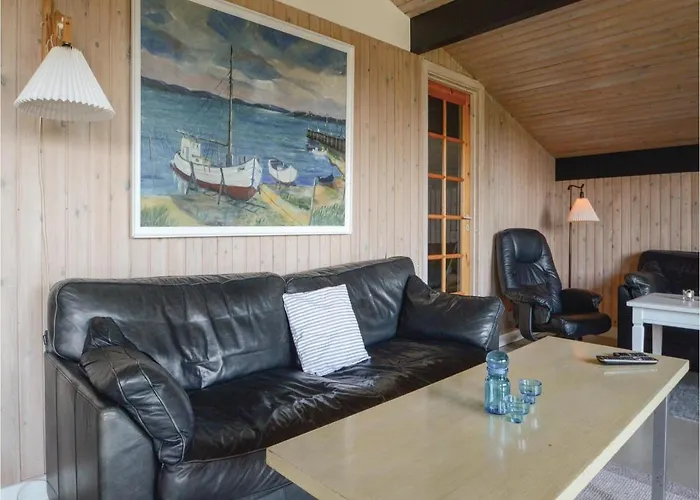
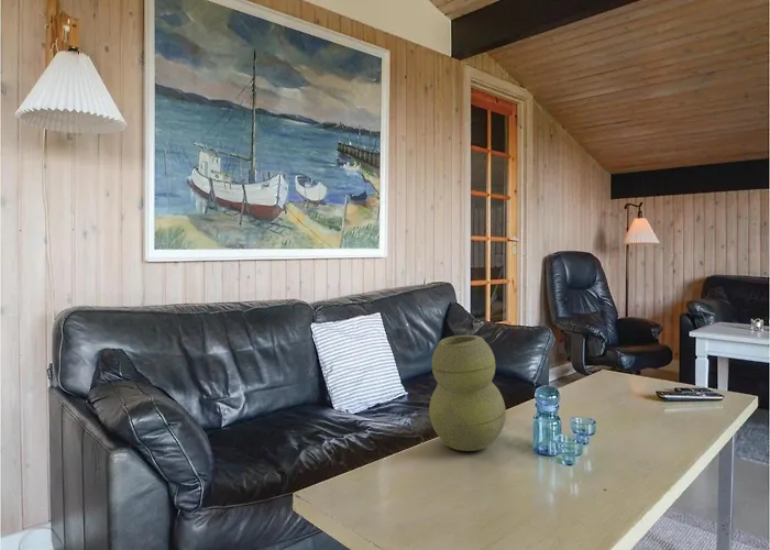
+ vase [428,334,507,452]
